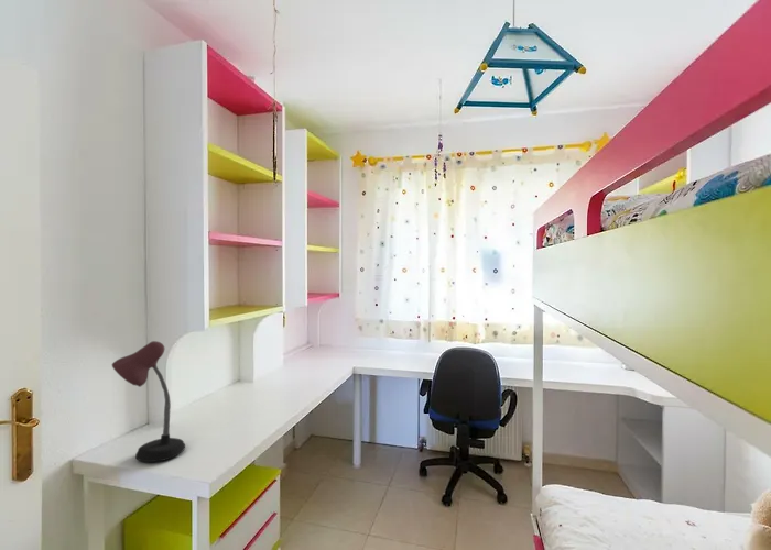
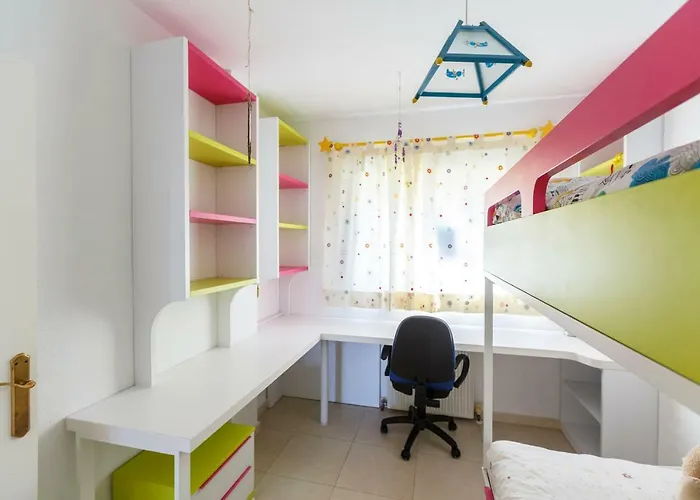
- desk lamp [111,340,186,463]
